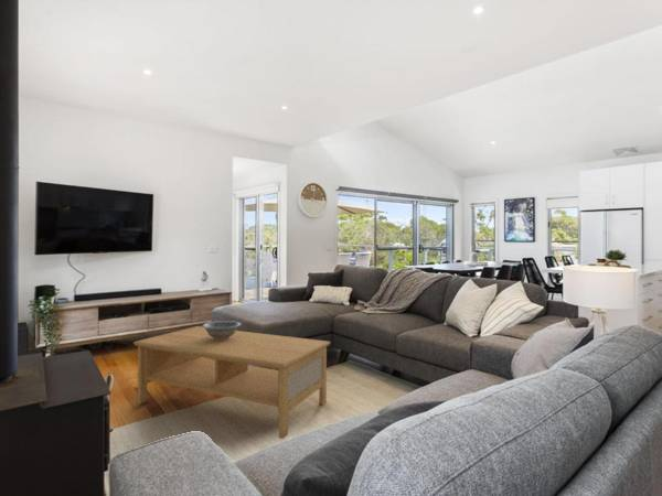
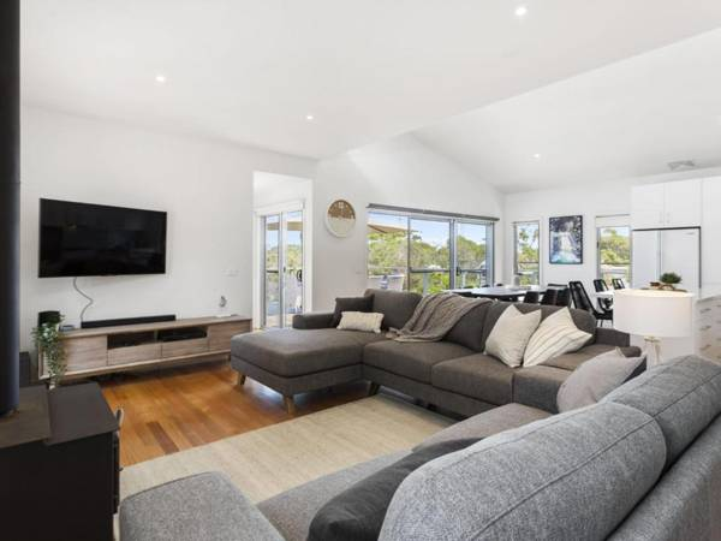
- coffee table [132,325,332,440]
- decorative bowl [201,320,242,341]
